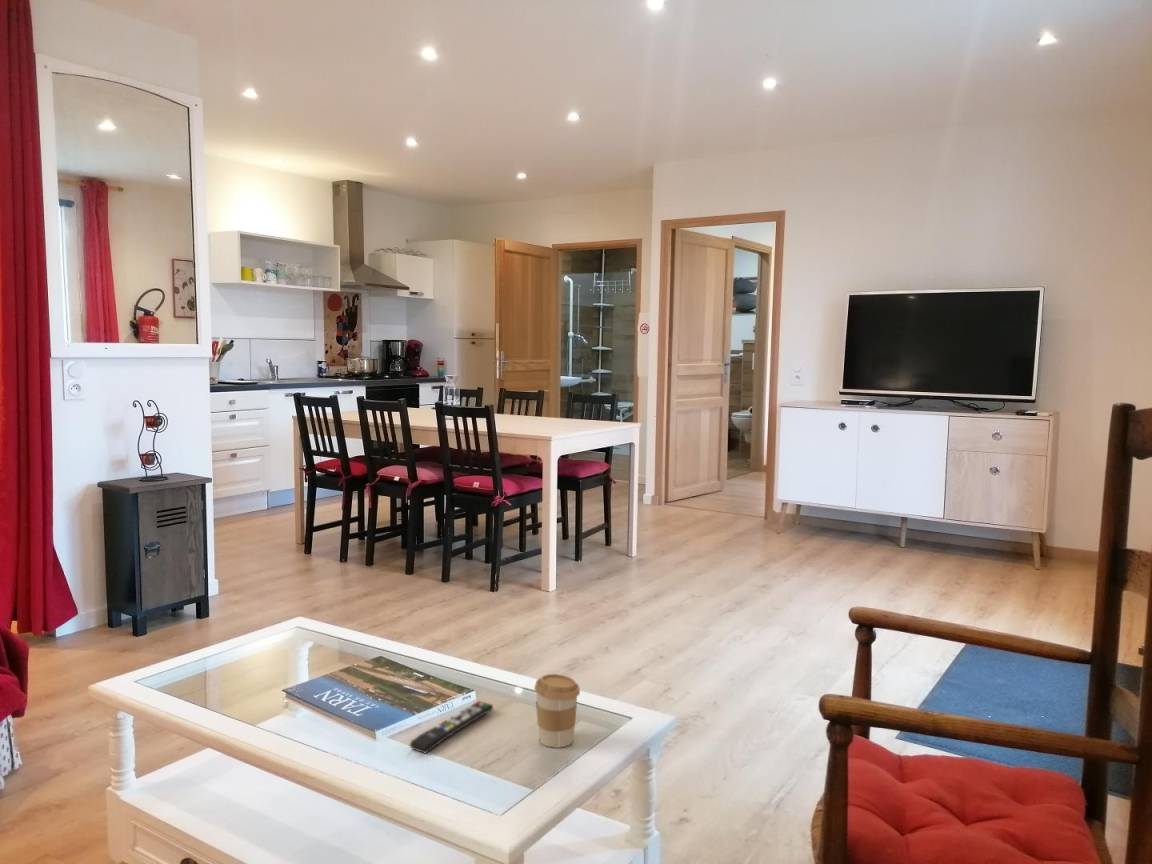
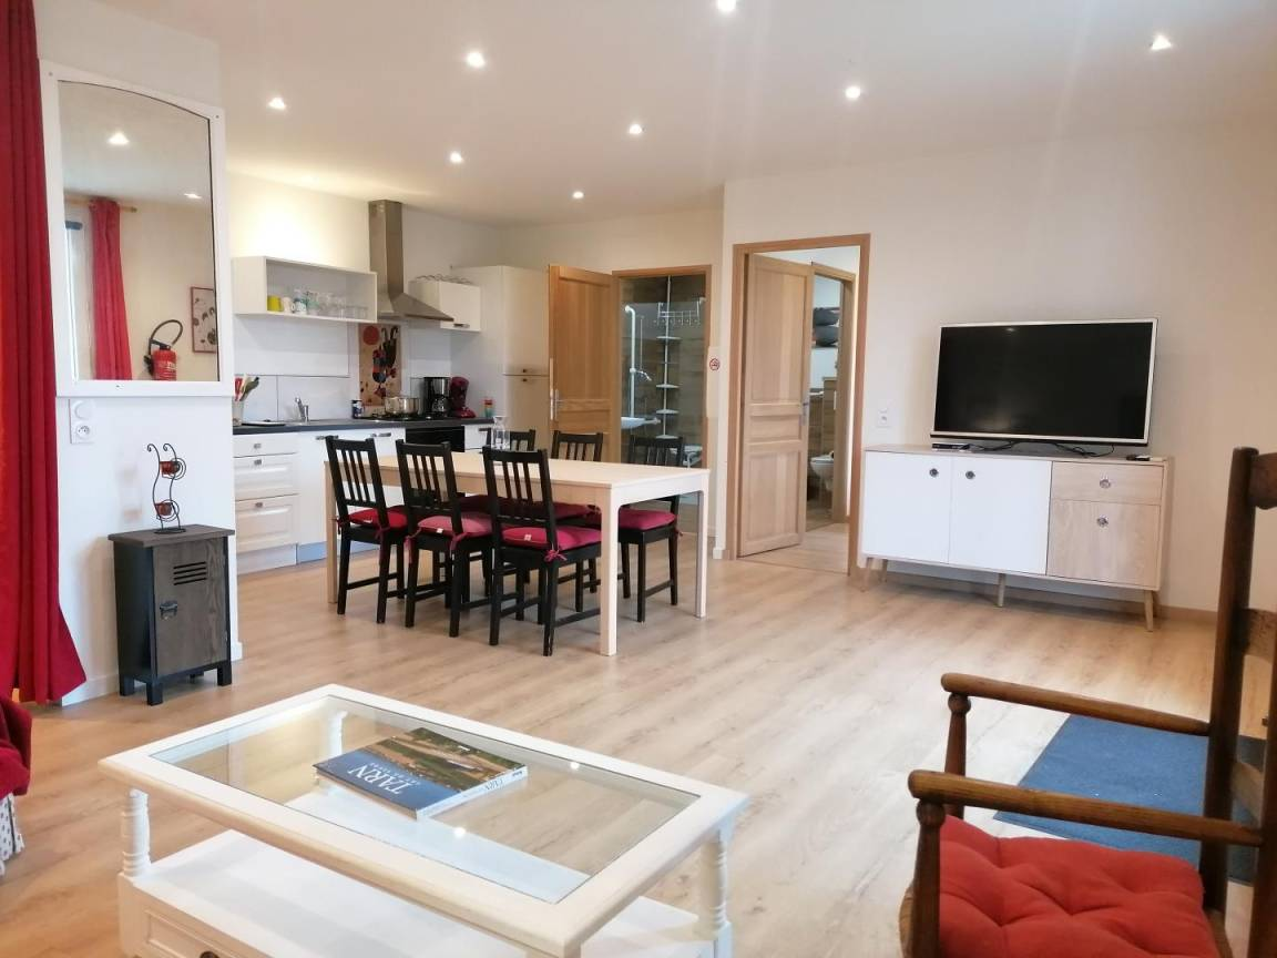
- coffee cup [533,673,581,749]
- remote control [409,700,494,755]
